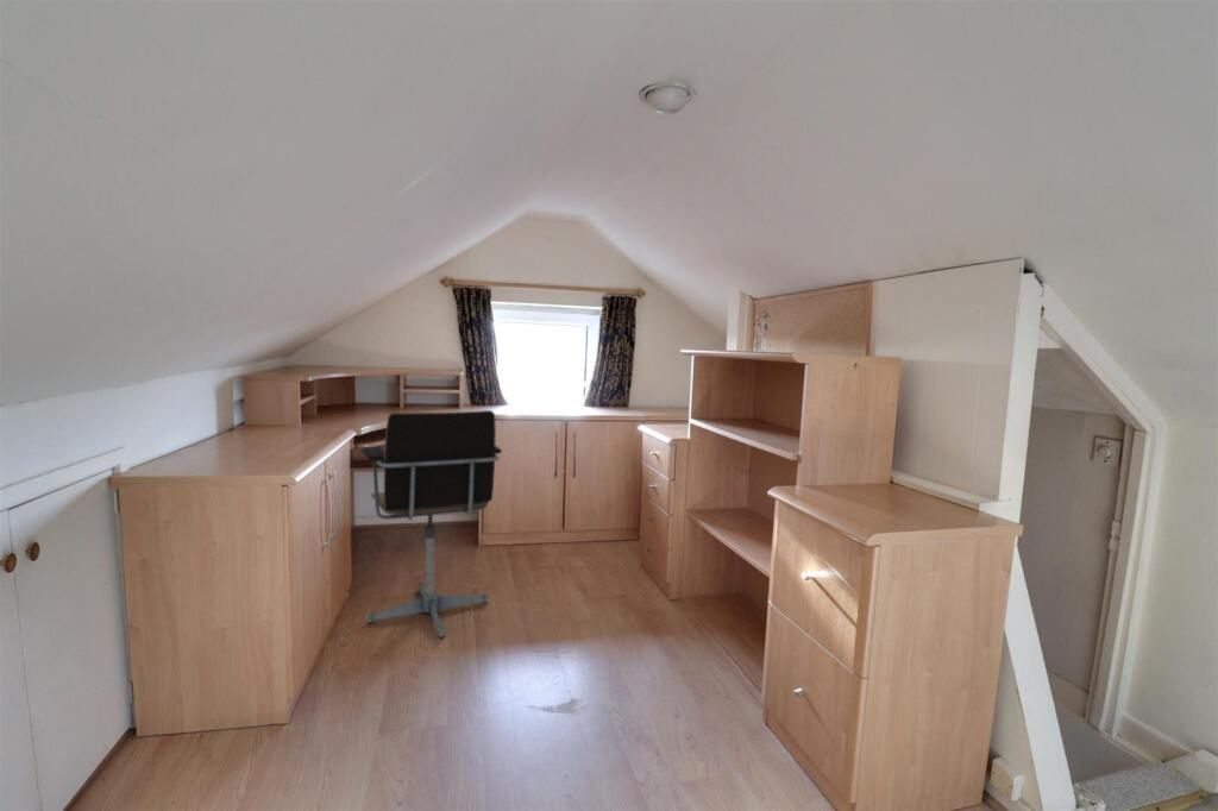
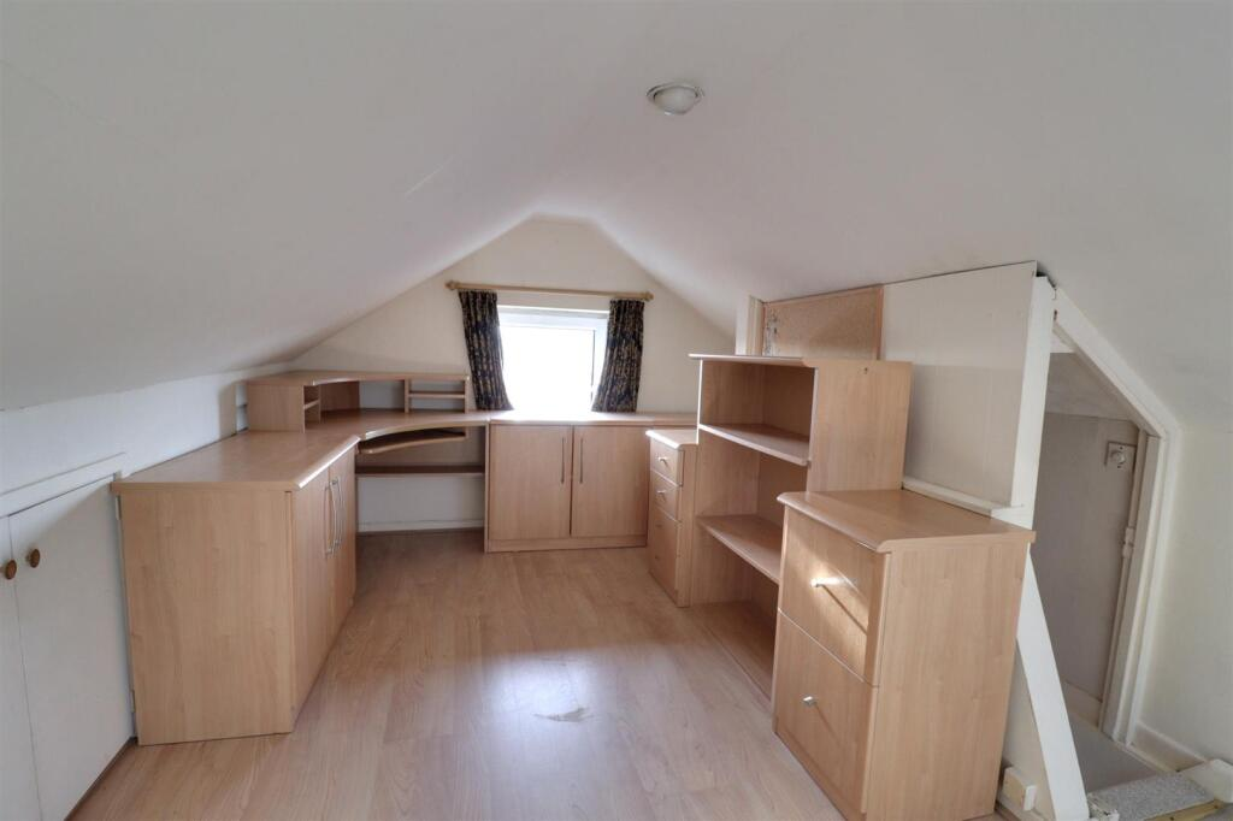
- office chair [360,409,503,639]
